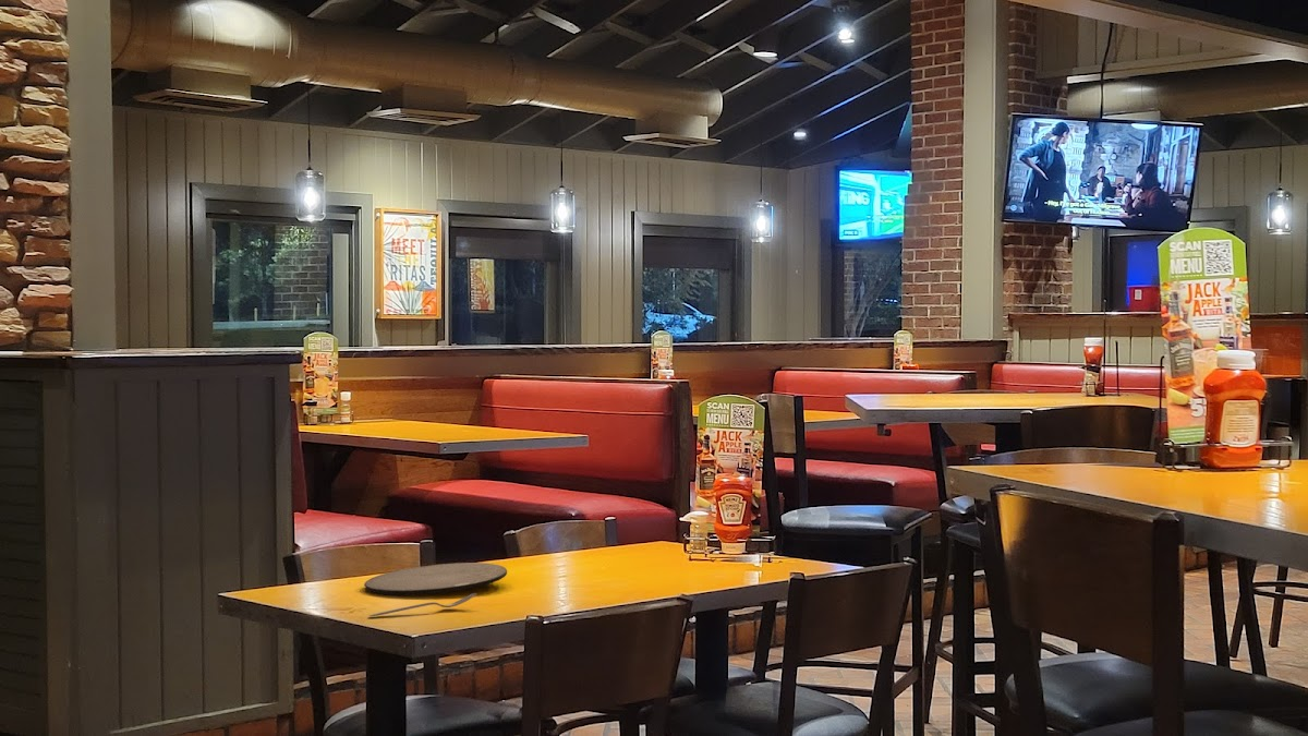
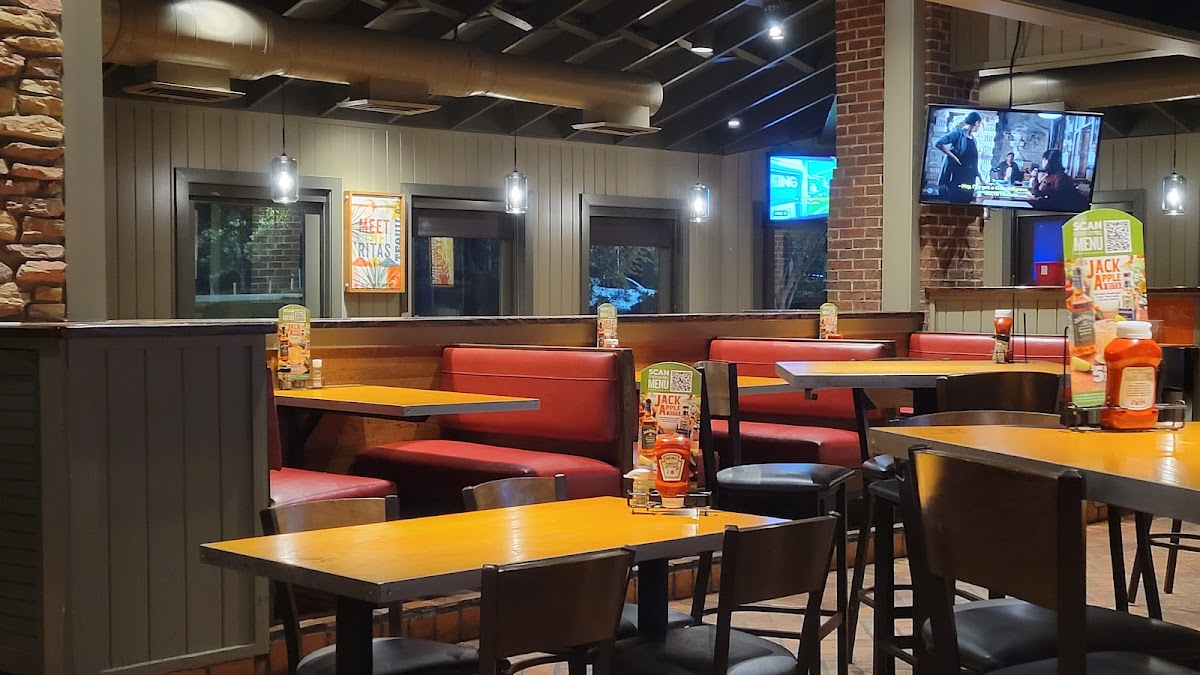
- fork [367,592,479,617]
- plate [363,562,508,596]
